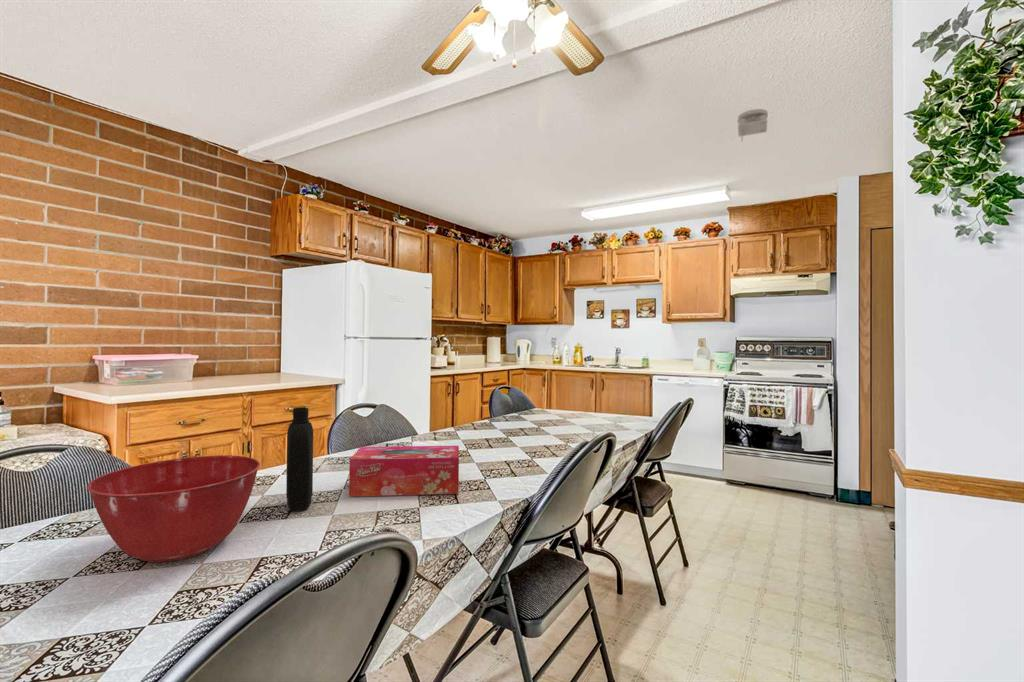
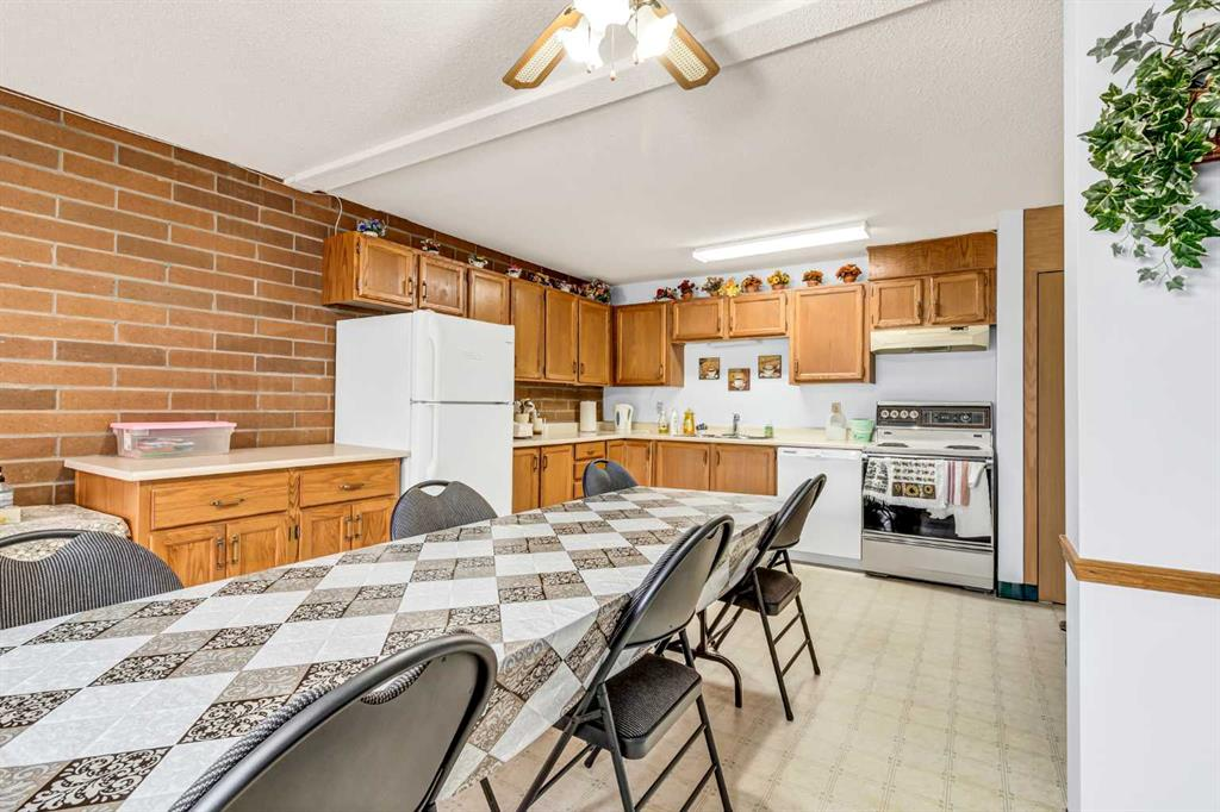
- mixing bowl [86,454,261,563]
- tissue box [348,445,460,497]
- bottle [285,407,314,512]
- smoke detector [736,108,769,142]
